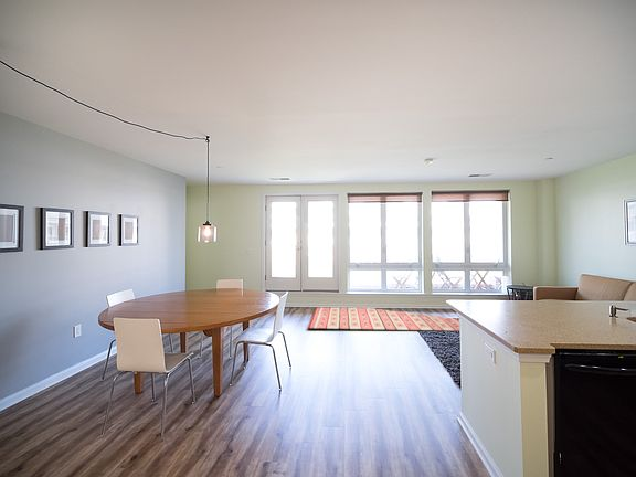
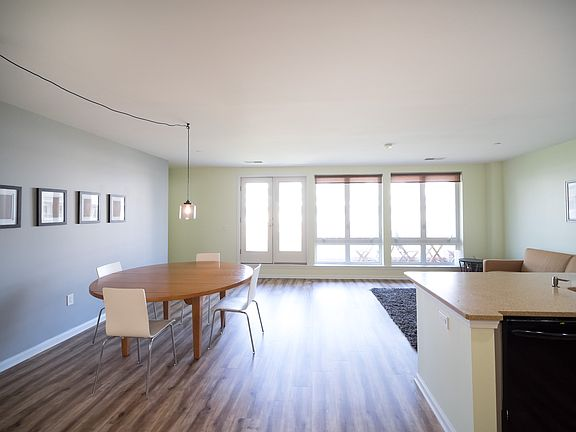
- rug [307,307,460,332]
